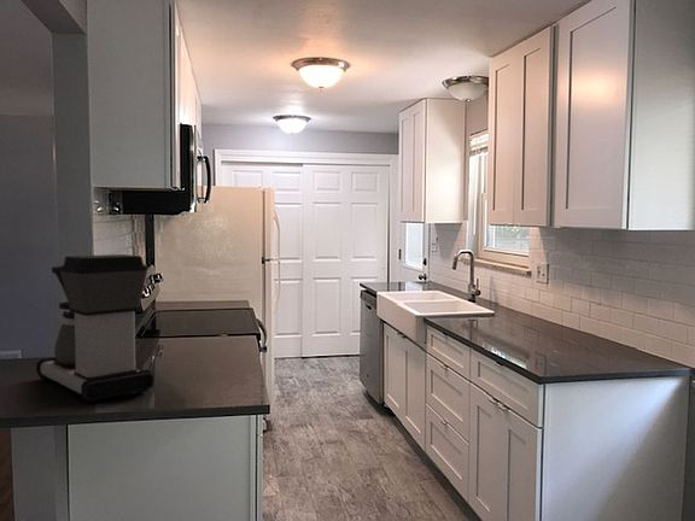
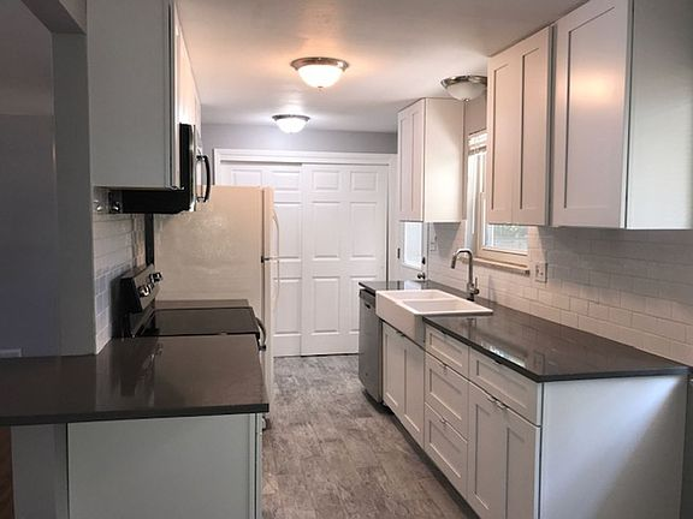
- coffee maker [35,253,154,404]
